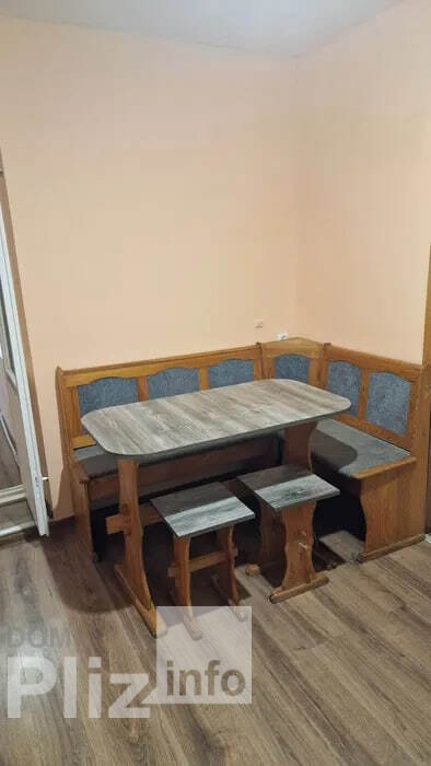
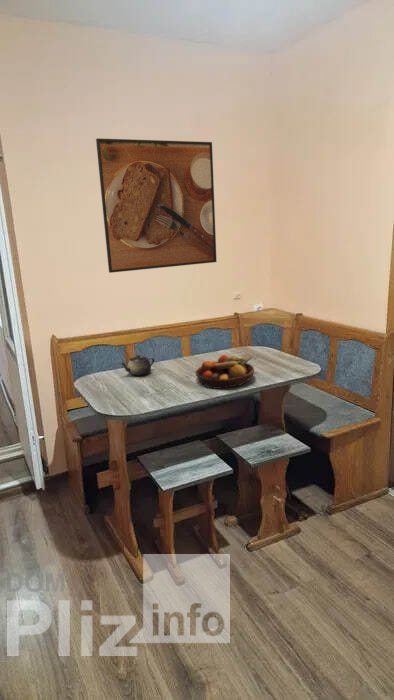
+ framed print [95,137,218,274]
+ fruit bowl [195,351,255,390]
+ teapot [119,354,155,377]
